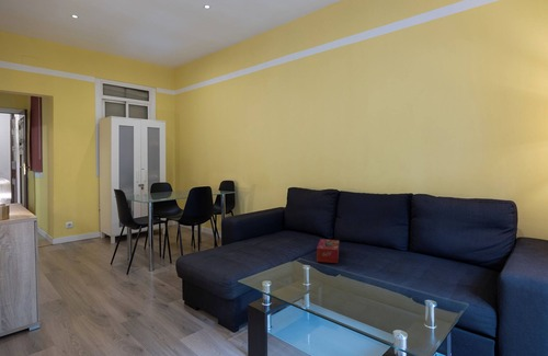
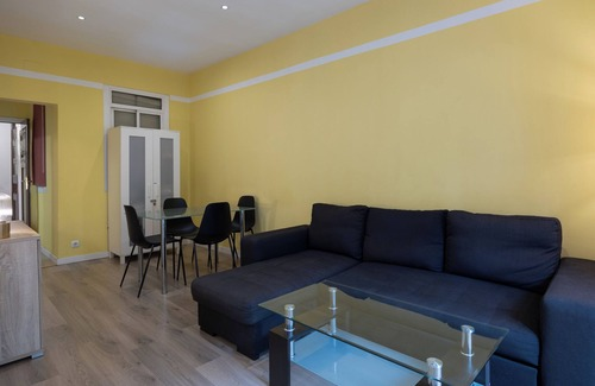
- tissue box [316,238,340,264]
